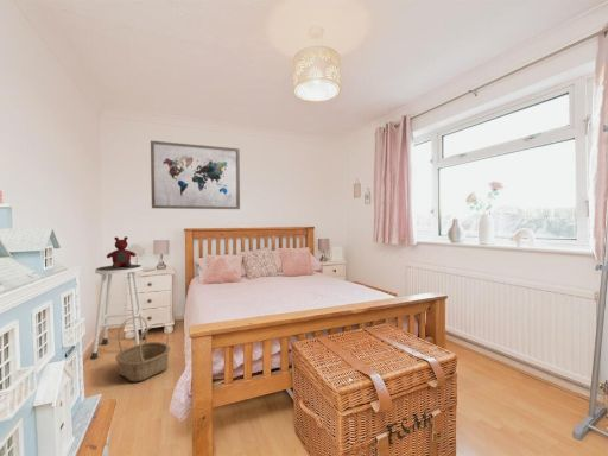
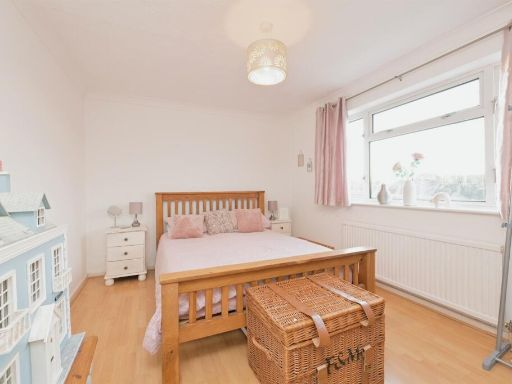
- wall art [150,139,241,210]
- teddy bear [106,235,137,268]
- basket [115,316,171,382]
- stool [89,264,146,360]
